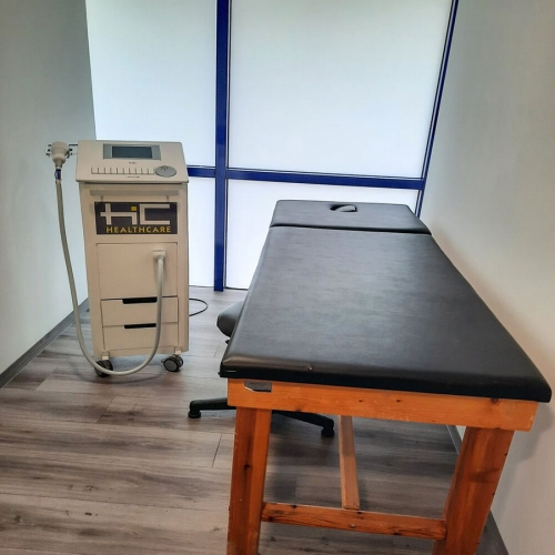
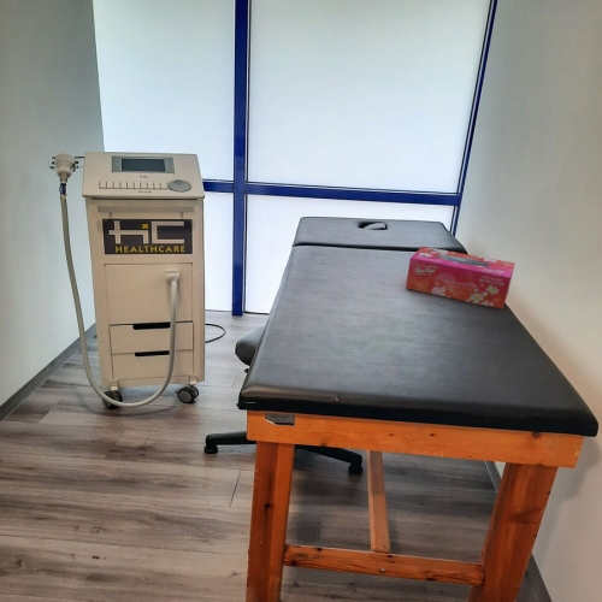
+ tissue box [405,246,515,309]
